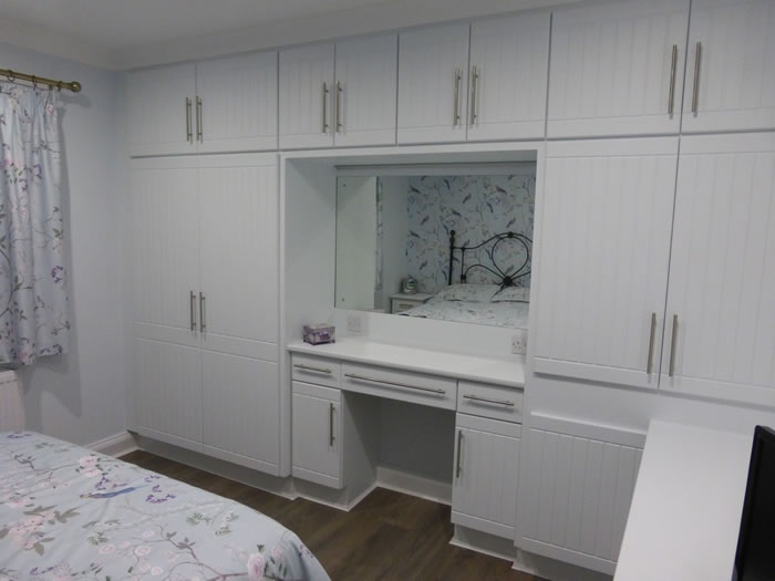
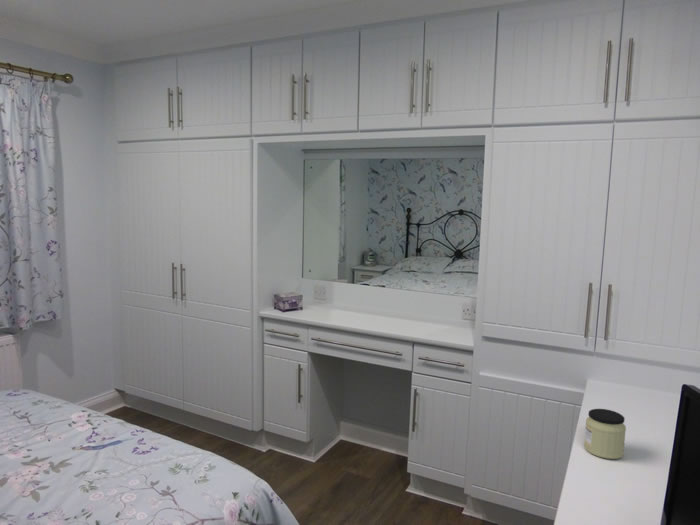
+ jar [583,408,627,460]
